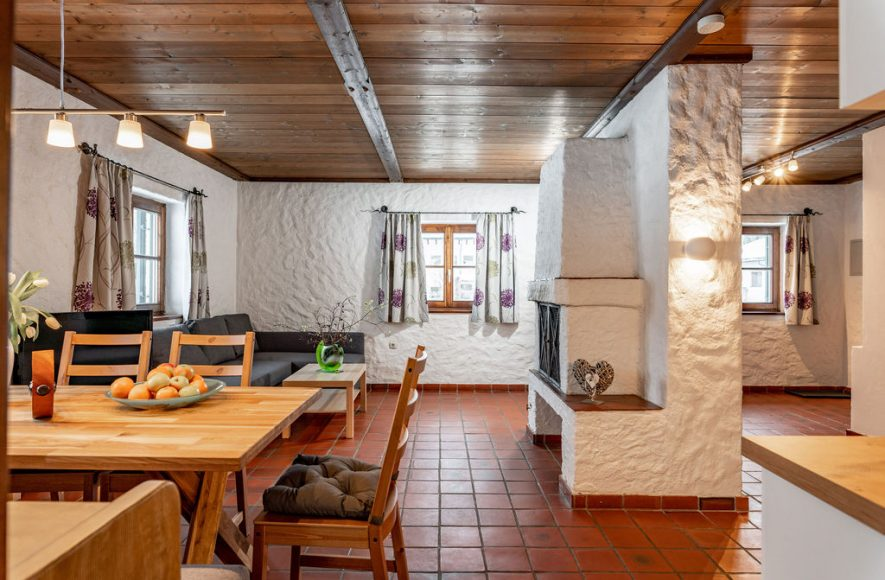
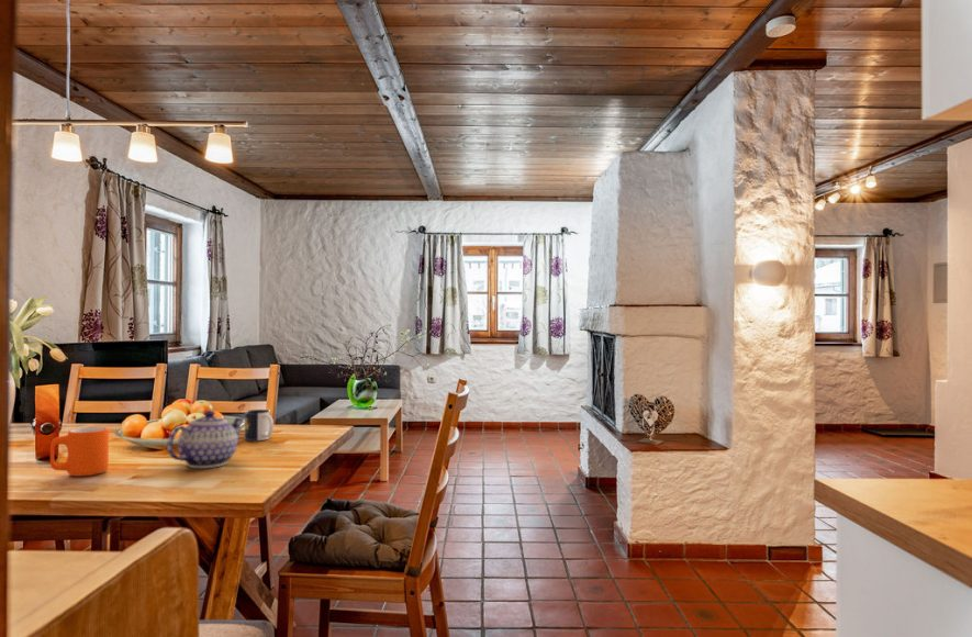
+ mug [244,409,275,442]
+ mug [49,426,110,477]
+ teapot [166,410,245,469]
